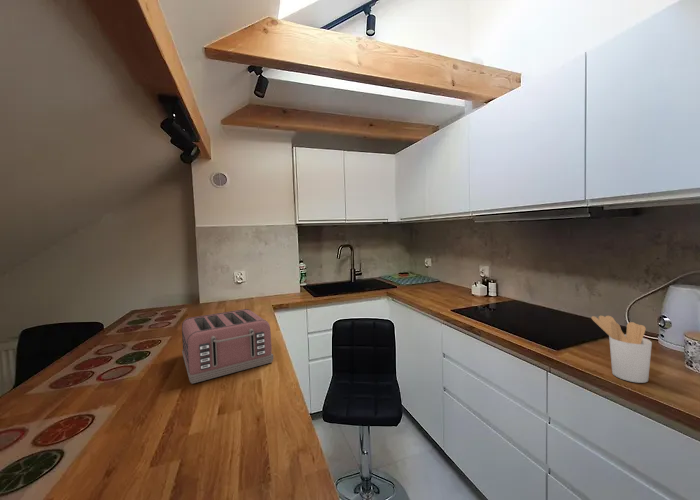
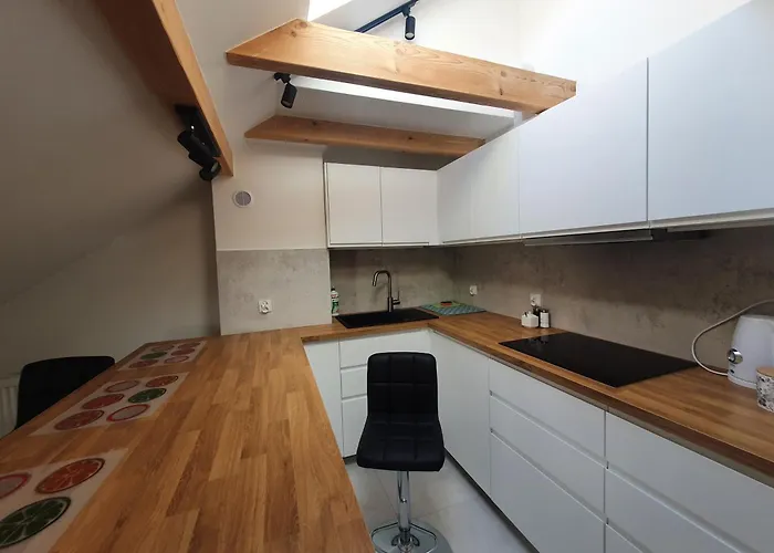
- utensil holder [590,315,653,384]
- toaster [181,308,274,385]
